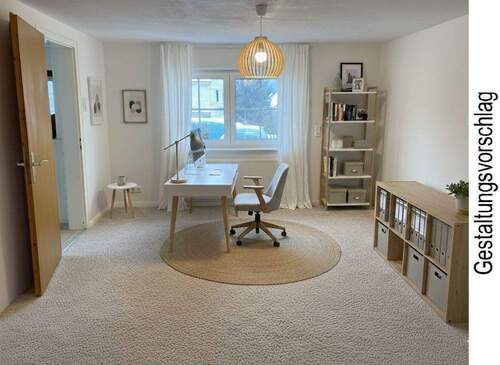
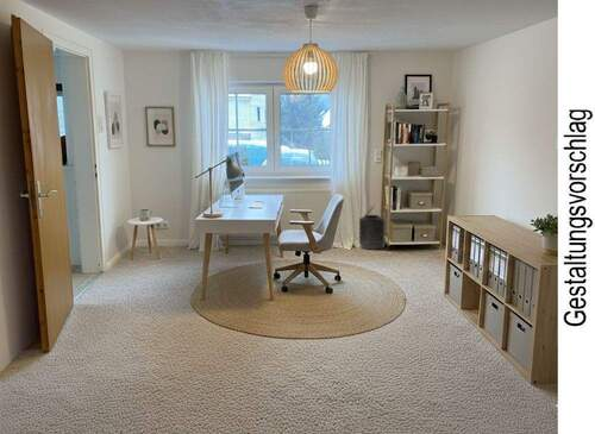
+ trash can [358,206,386,251]
